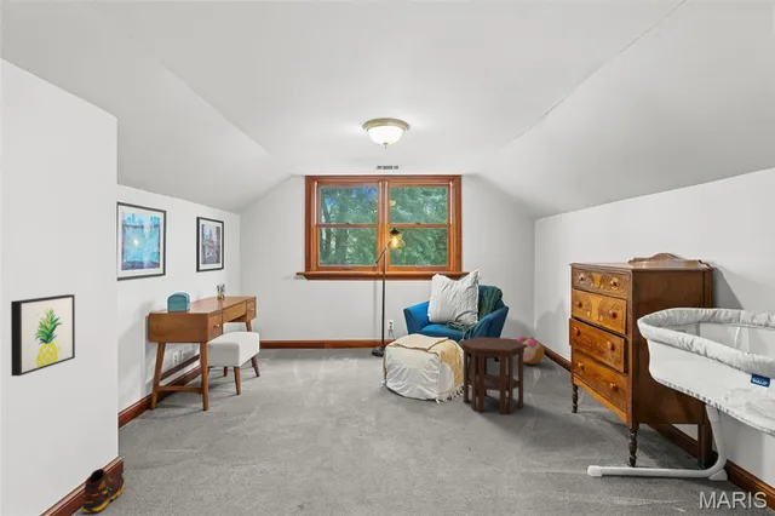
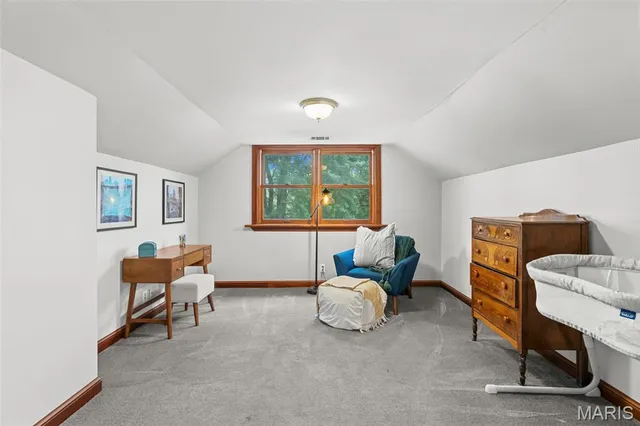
- shoe [81,468,126,516]
- plush toy [516,336,545,366]
- side table [458,336,528,415]
- wall art [10,293,76,377]
